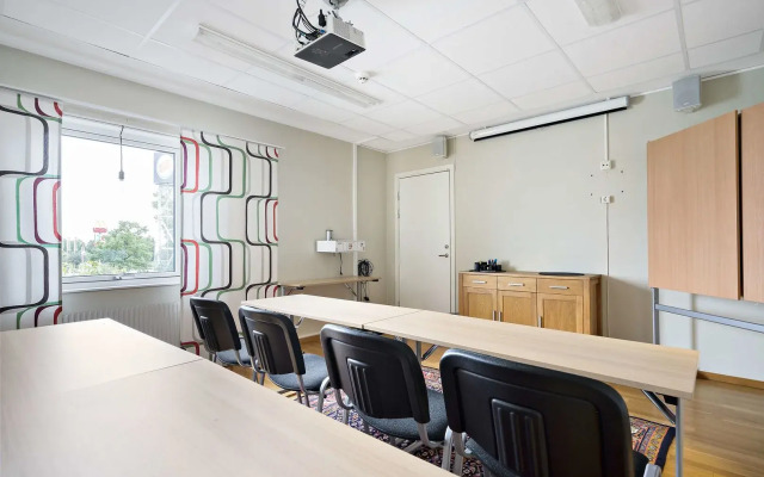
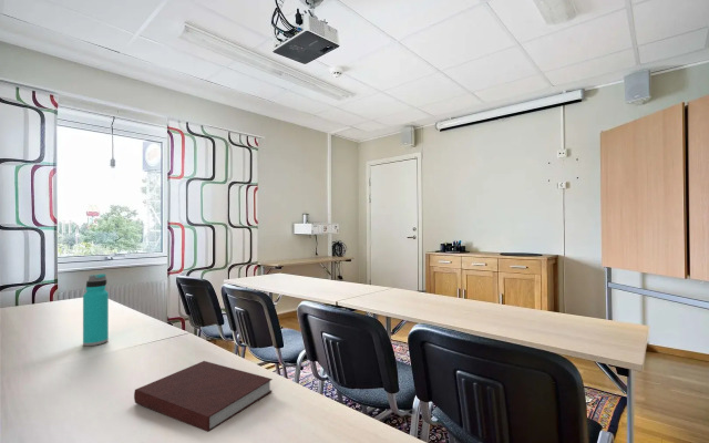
+ notebook [133,360,274,433]
+ water bottle [82,272,110,347]
